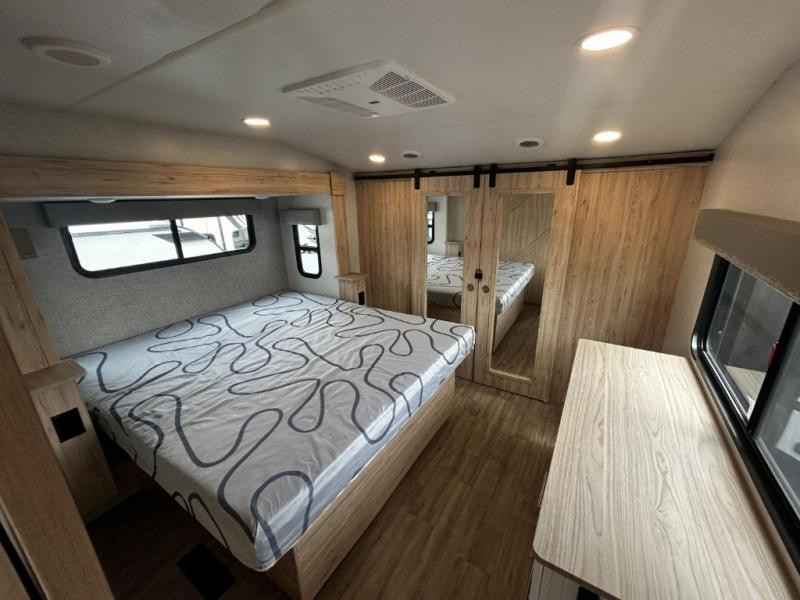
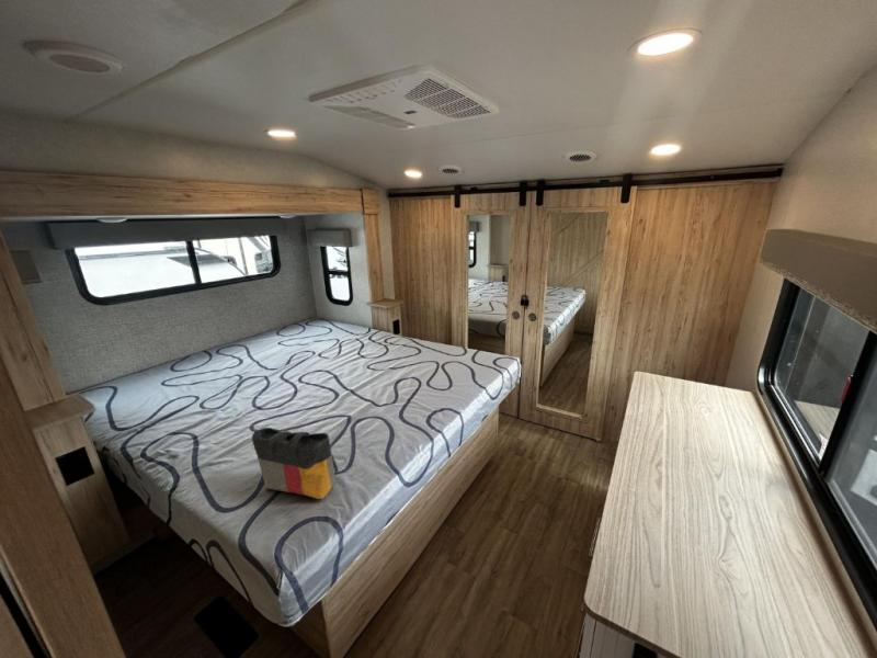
+ tote bag [251,427,339,500]
